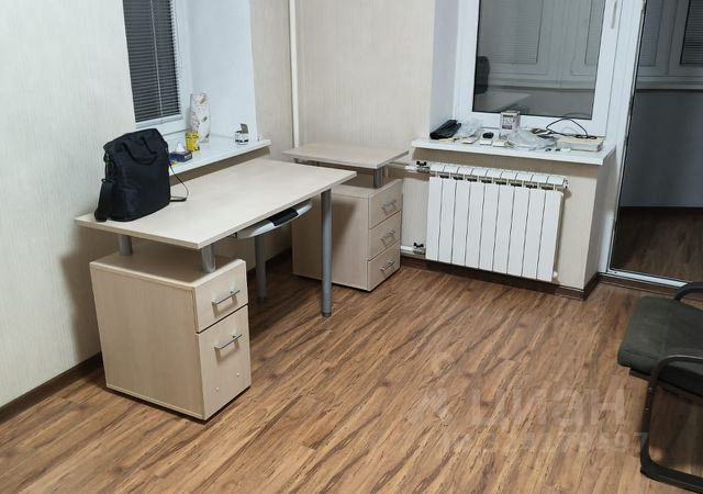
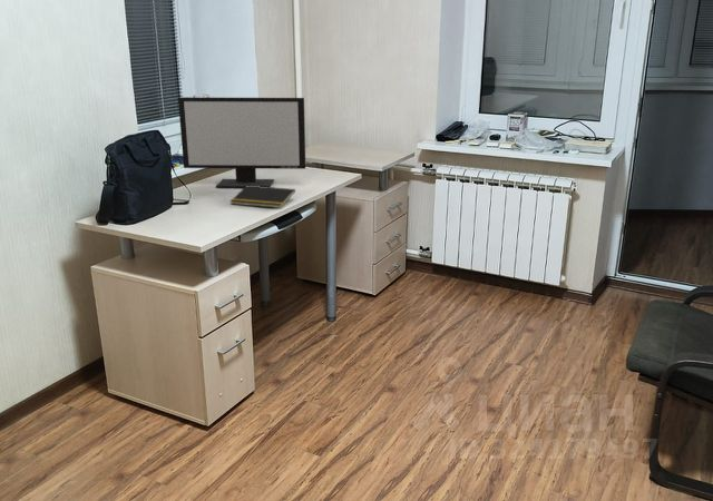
+ notepad [229,186,296,209]
+ computer monitor [177,96,306,188]
